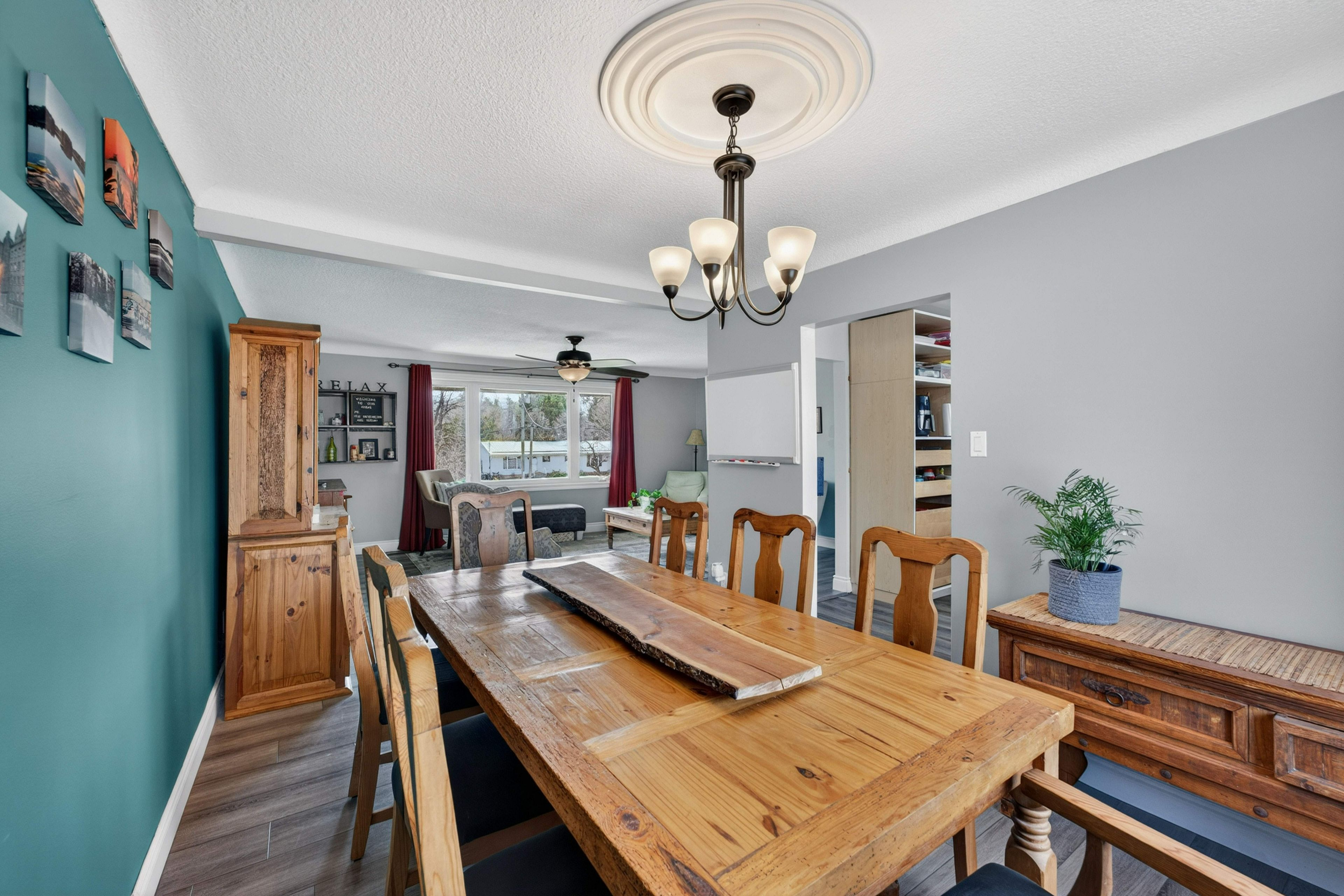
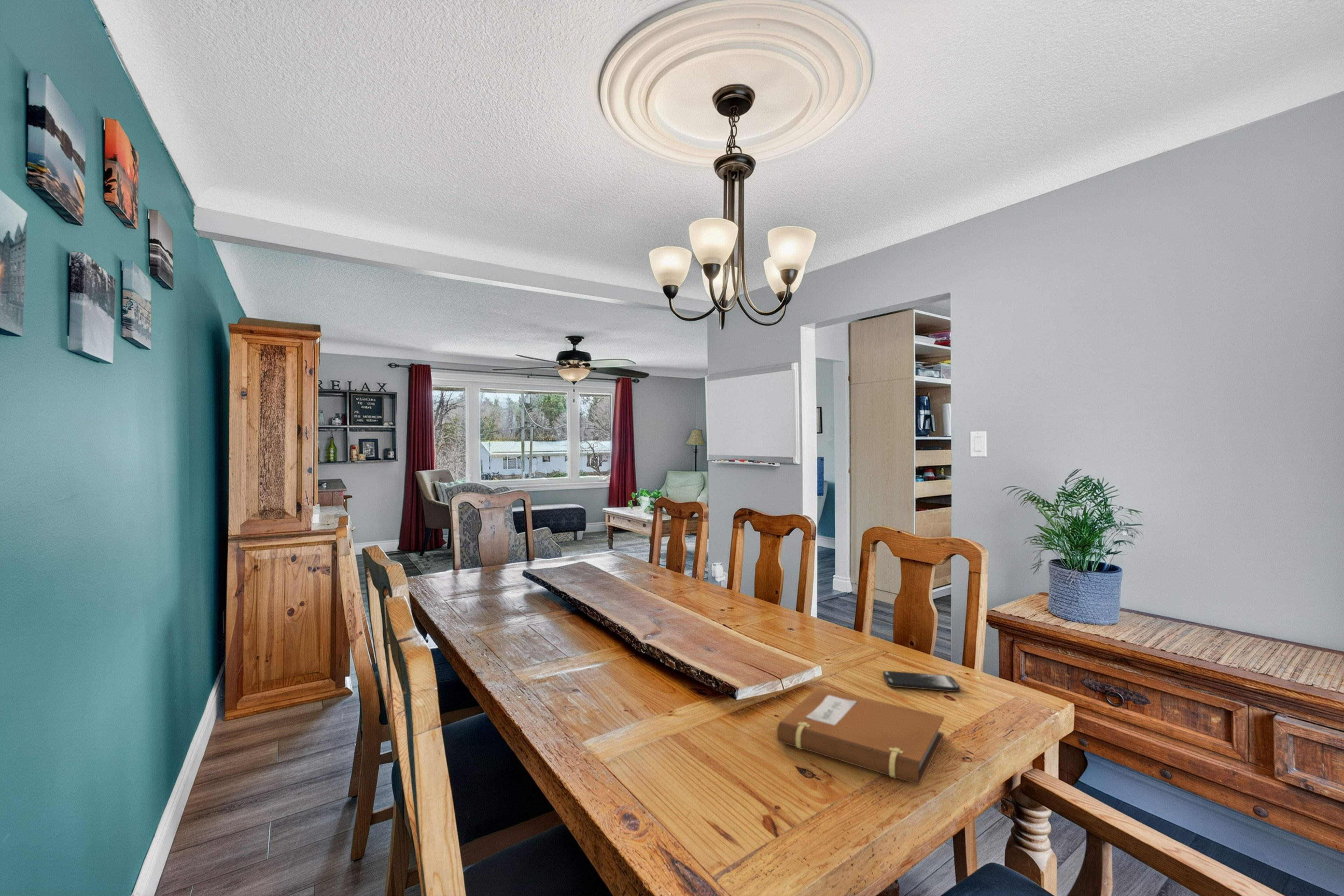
+ smartphone [883,671,960,692]
+ notebook [775,686,944,785]
